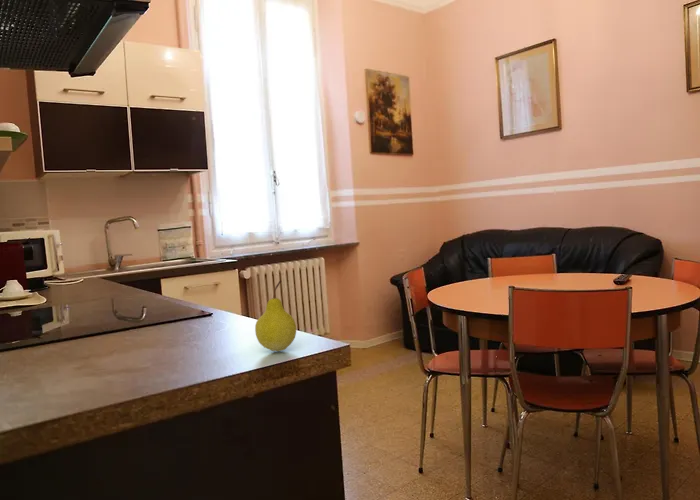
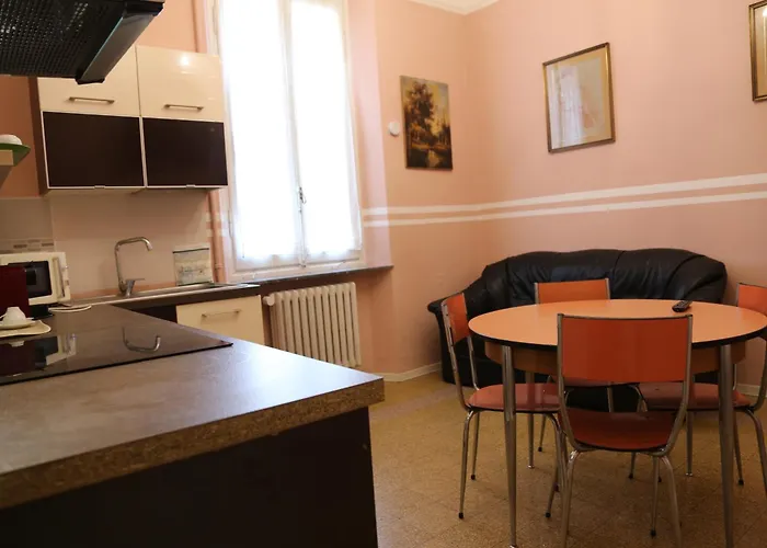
- fruit [254,279,298,352]
